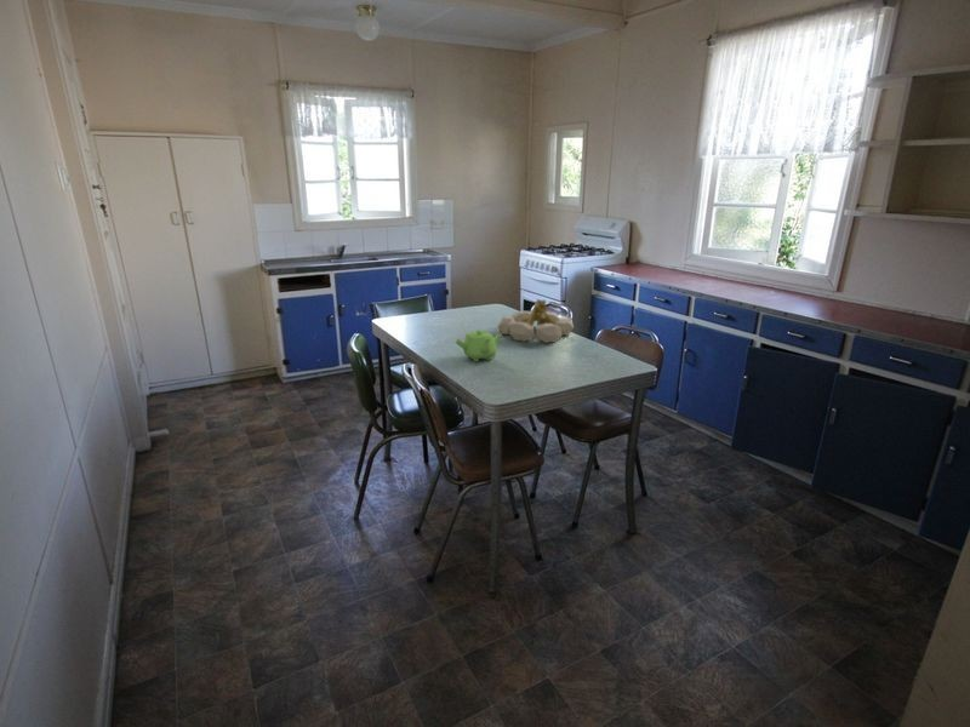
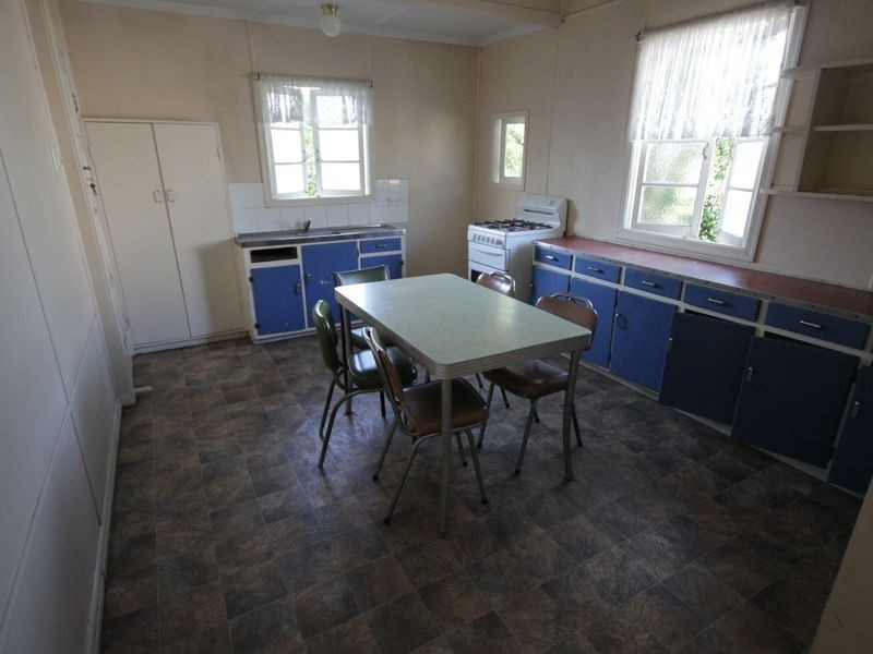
- teapot [455,328,503,362]
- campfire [496,298,575,344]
